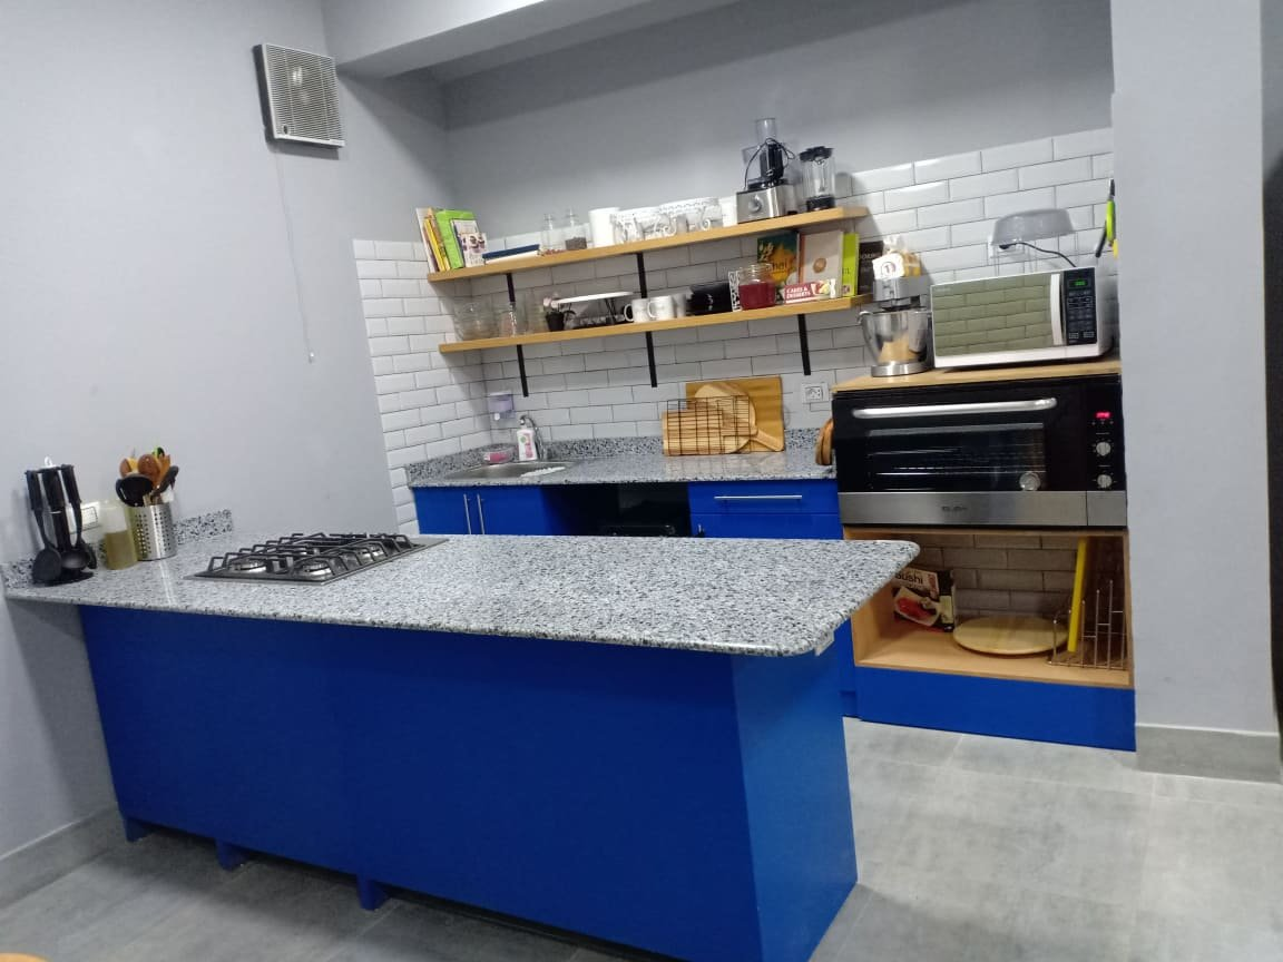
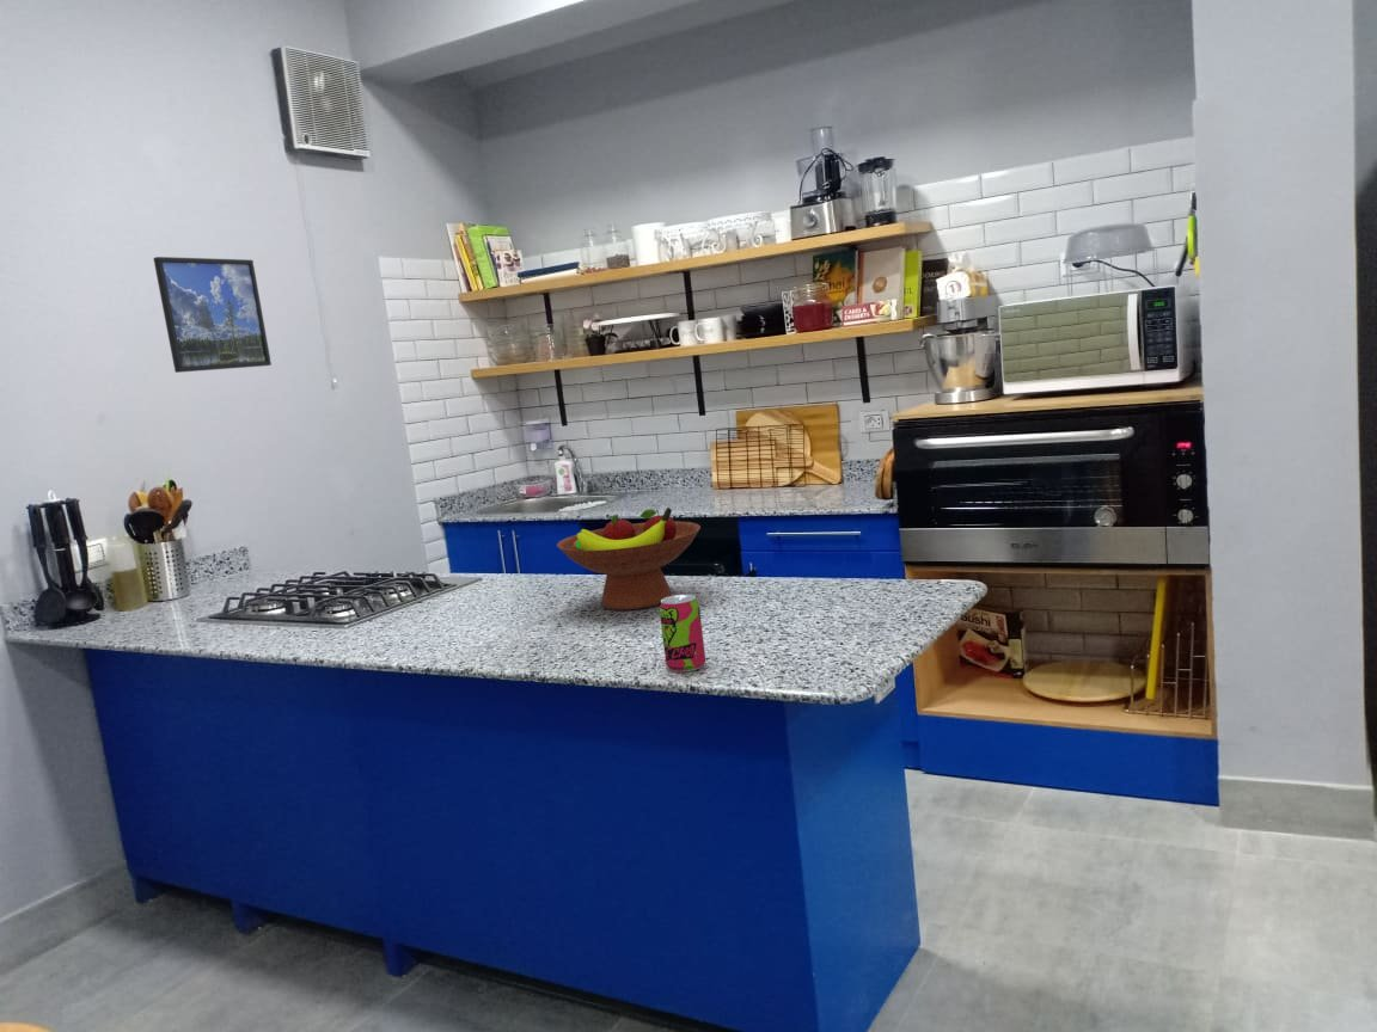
+ fruit bowl [556,506,702,612]
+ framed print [152,256,273,374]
+ beverage can [659,594,706,674]
